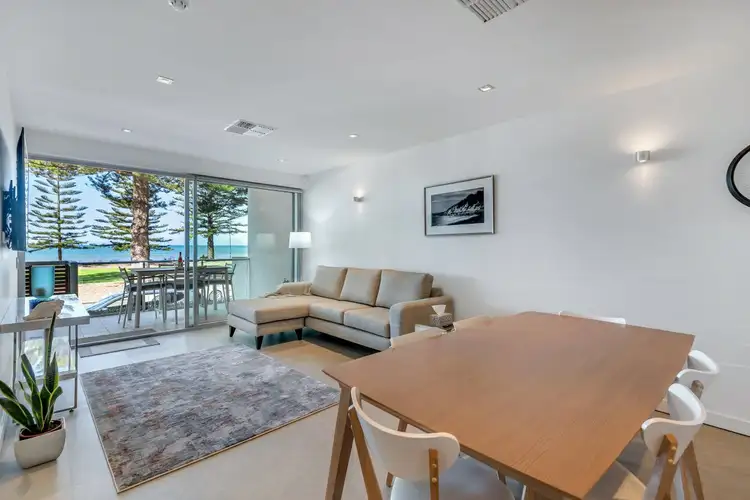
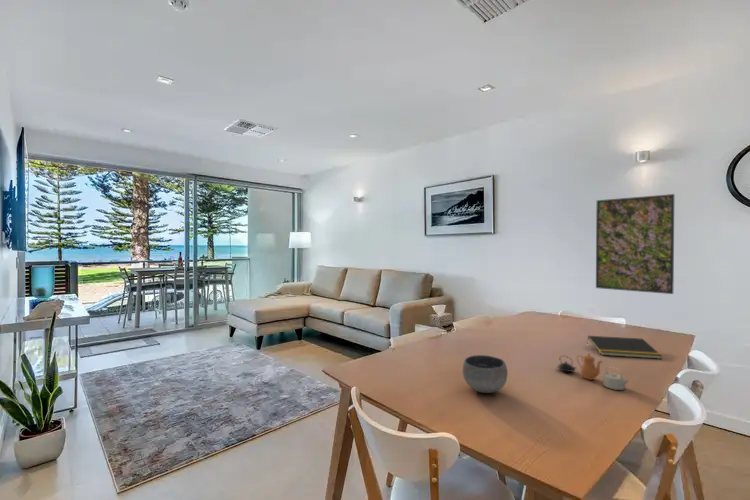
+ teapot [556,352,630,391]
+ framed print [595,193,675,295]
+ bowl [462,354,509,394]
+ notepad [586,335,663,360]
